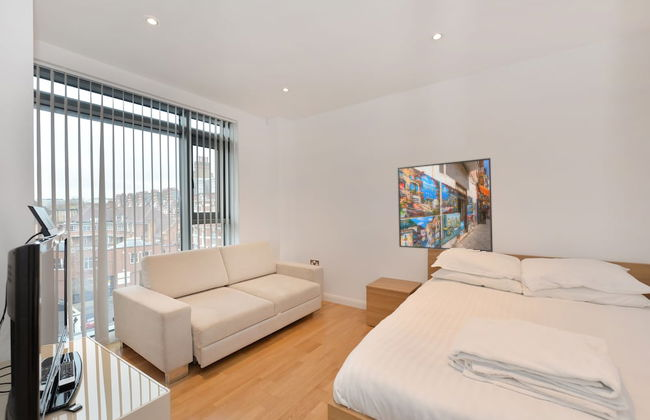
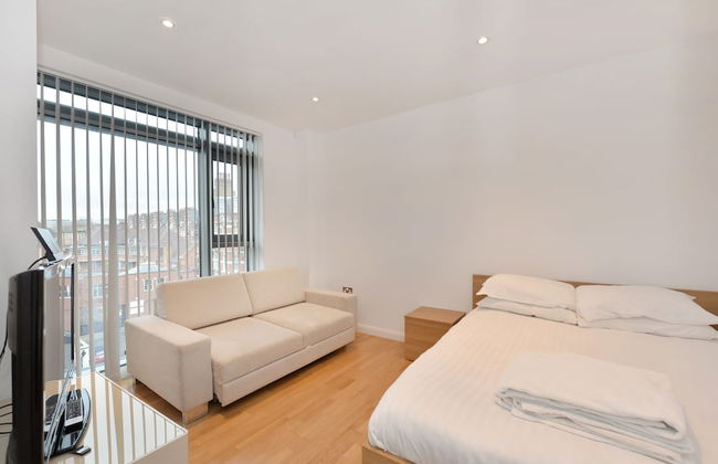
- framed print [397,157,494,253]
